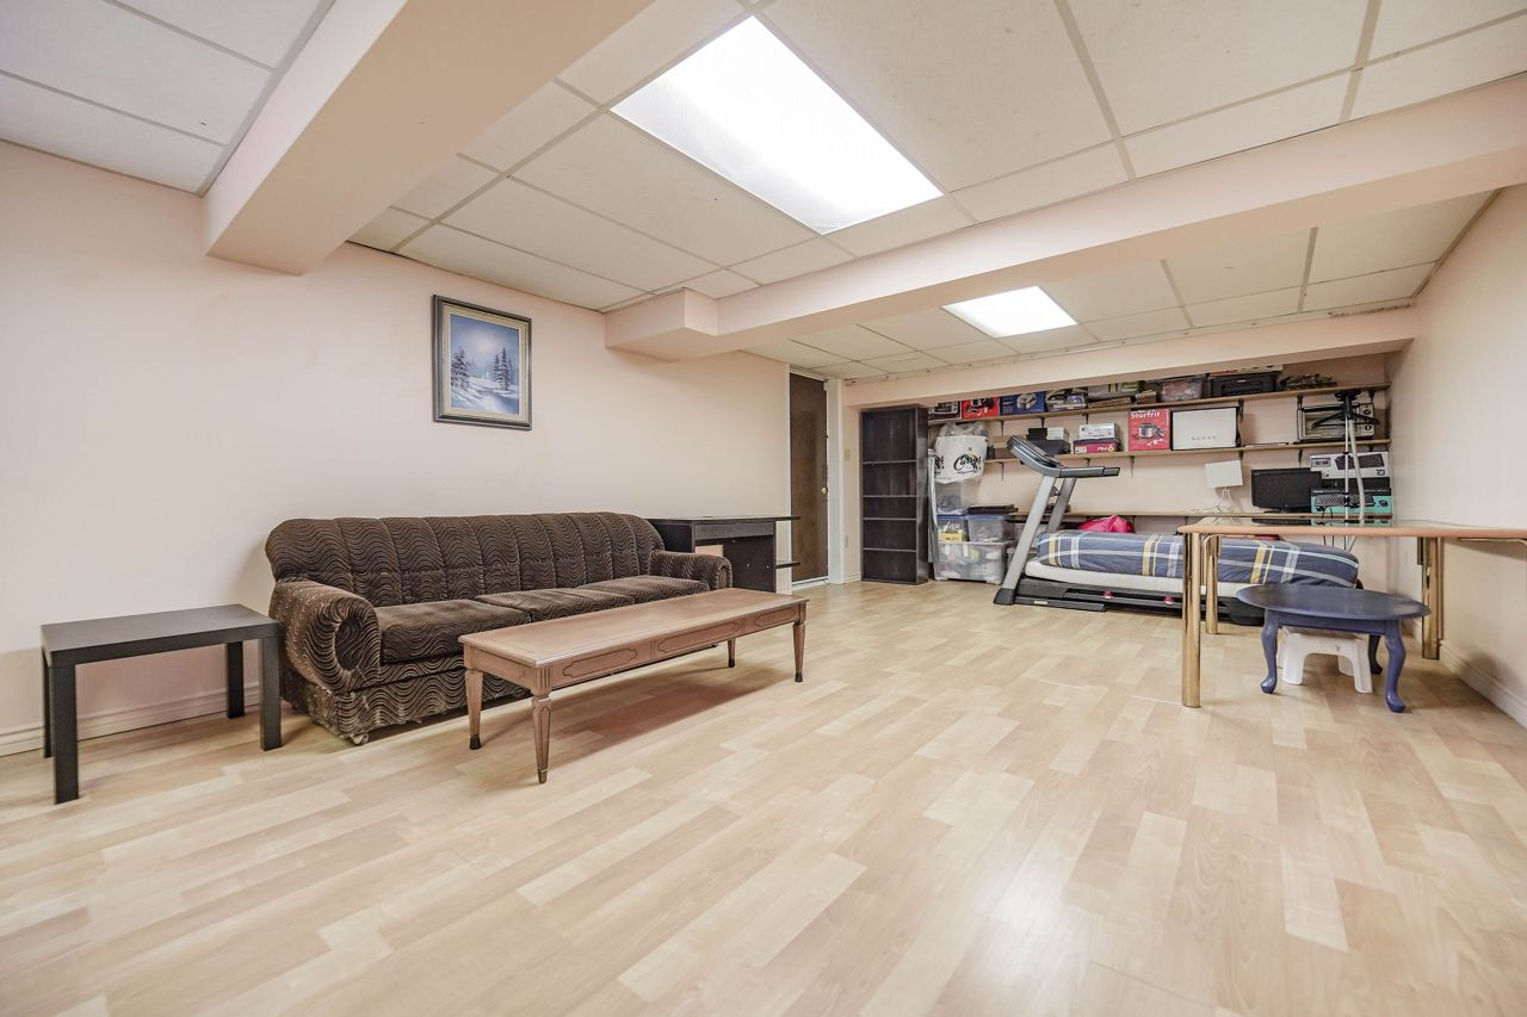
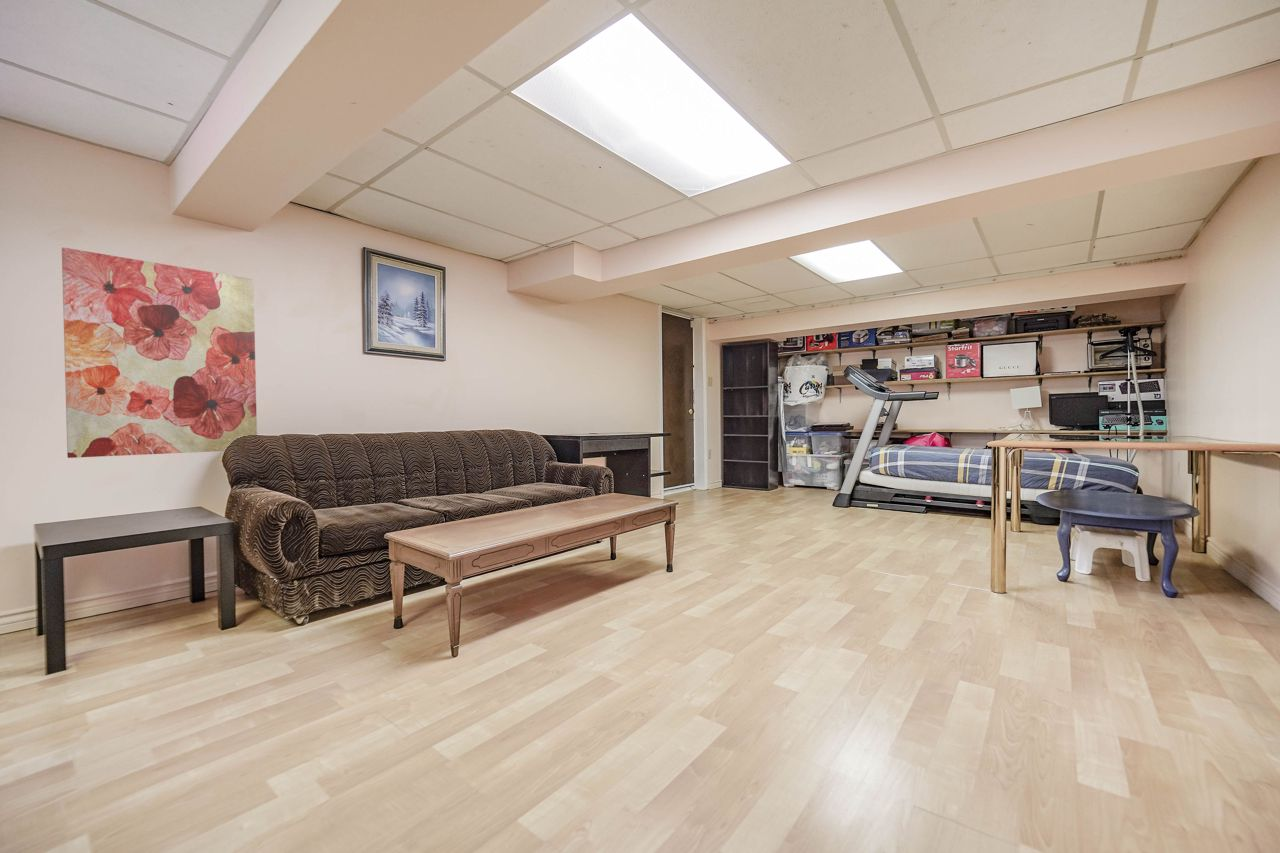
+ wall art [61,246,258,459]
